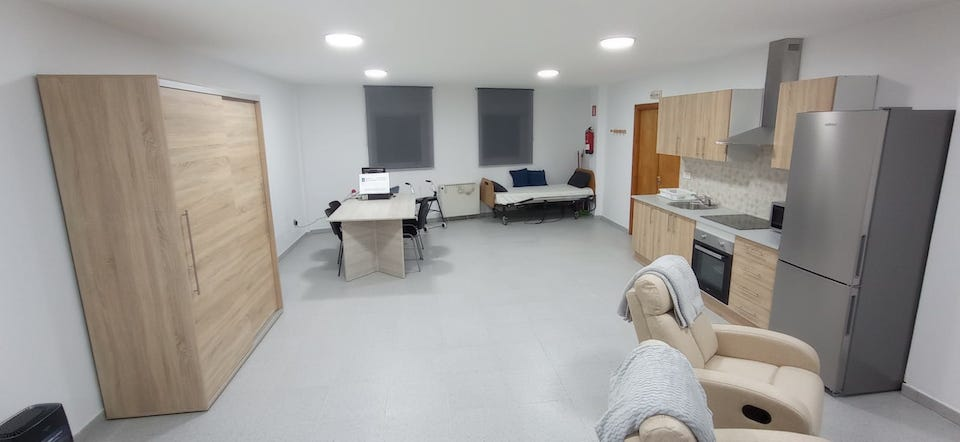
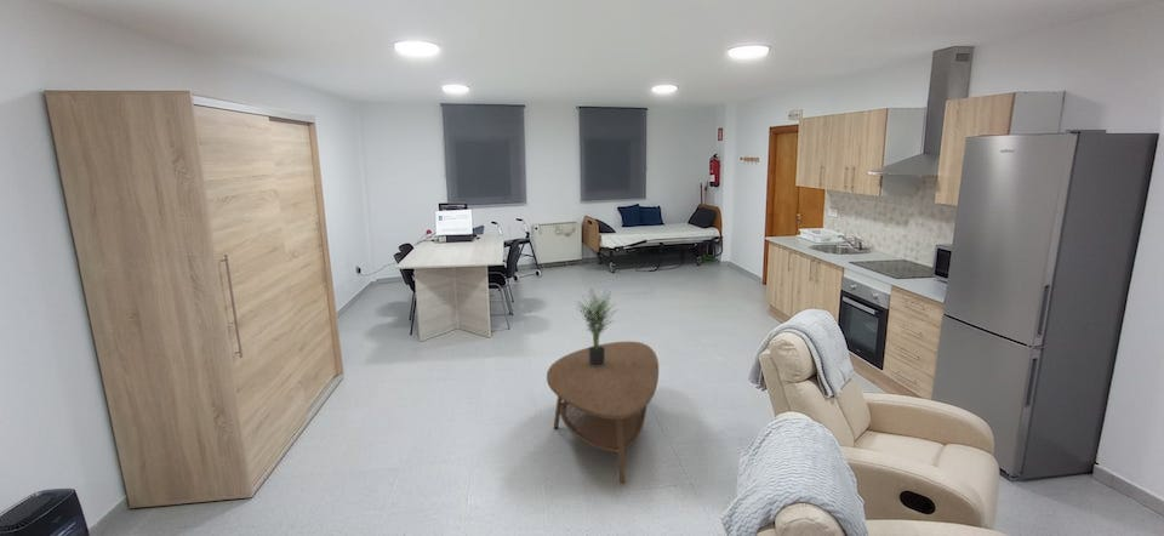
+ coffee table [546,341,660,484]
+ potted plant [575,286,620,366]
